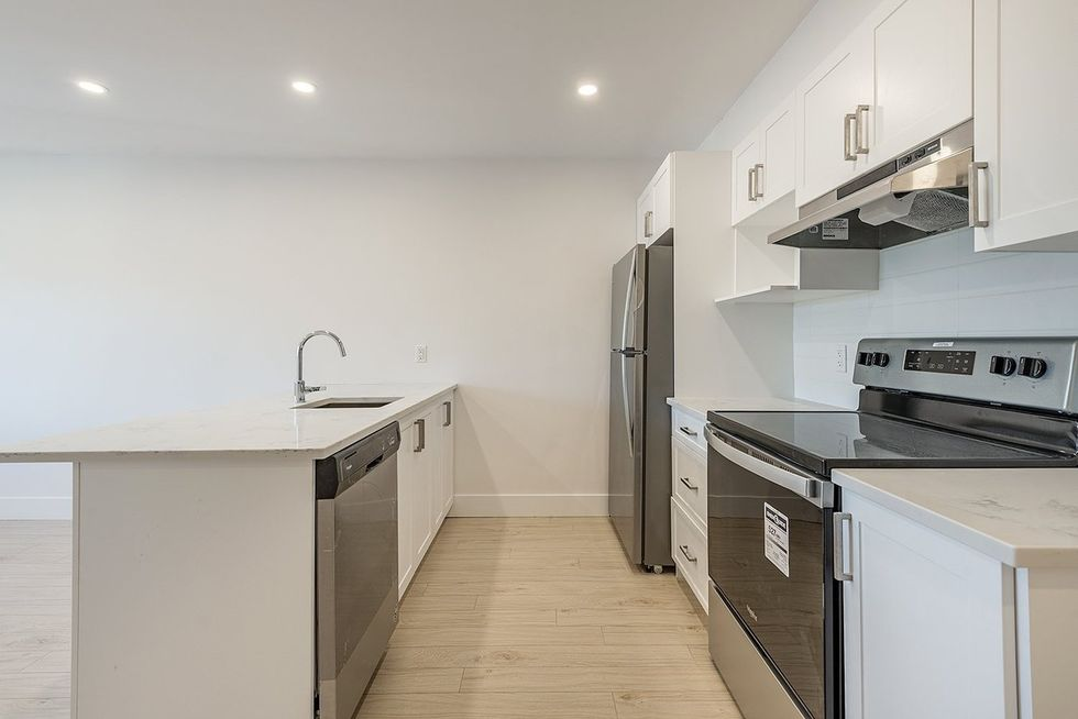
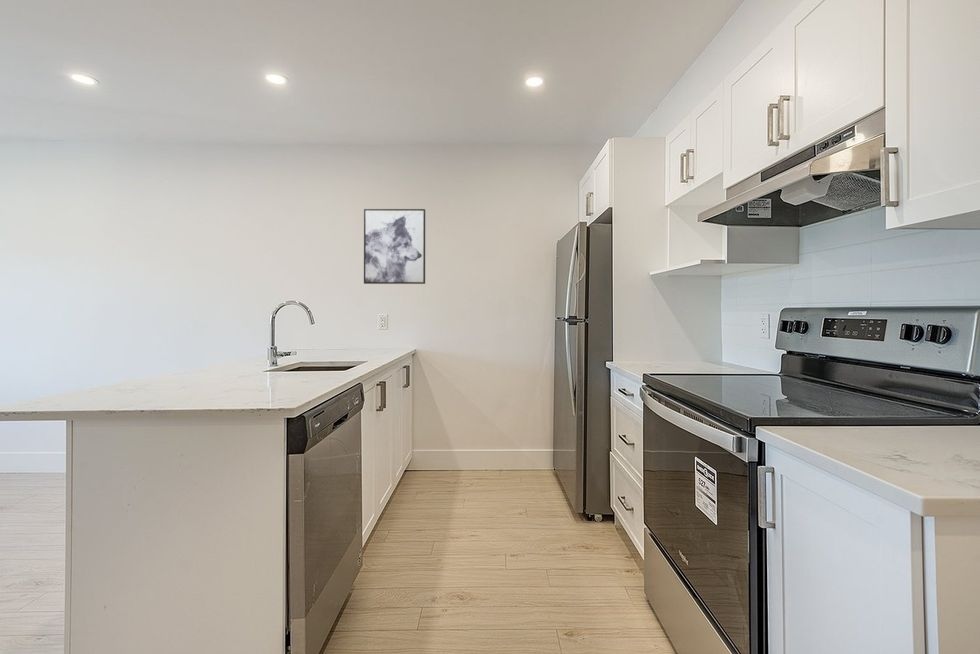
+ wall art [363,208,426,285]
